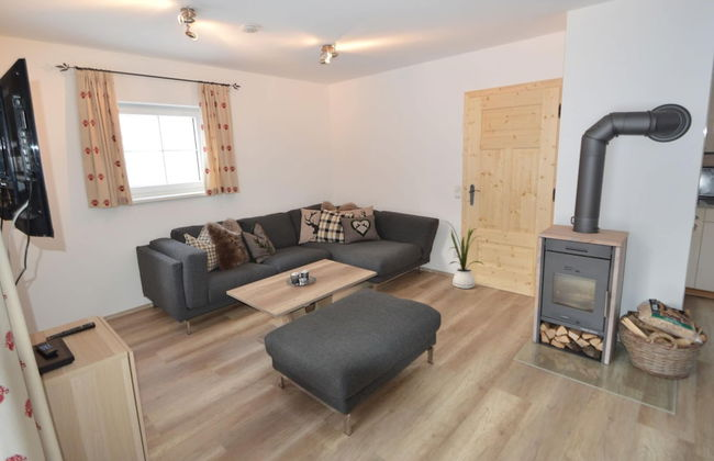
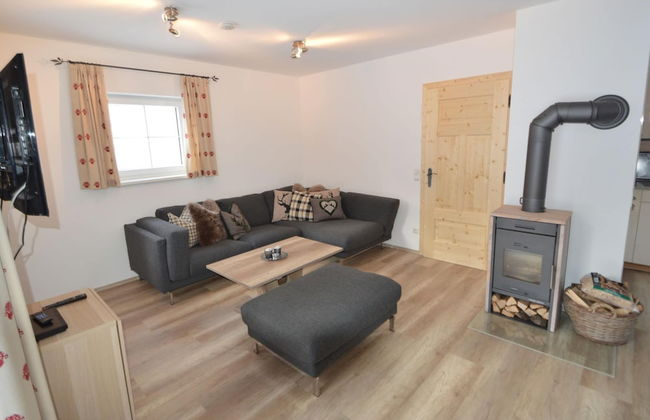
- house plant [440,218,486,290]
